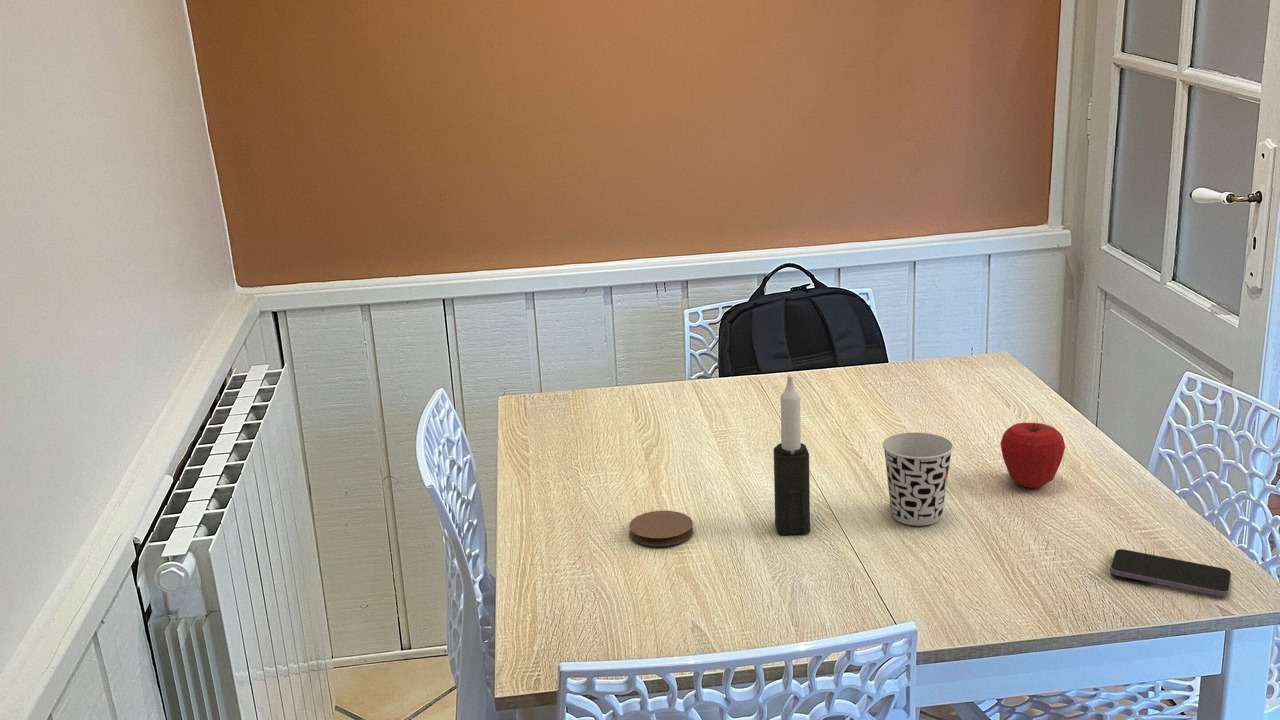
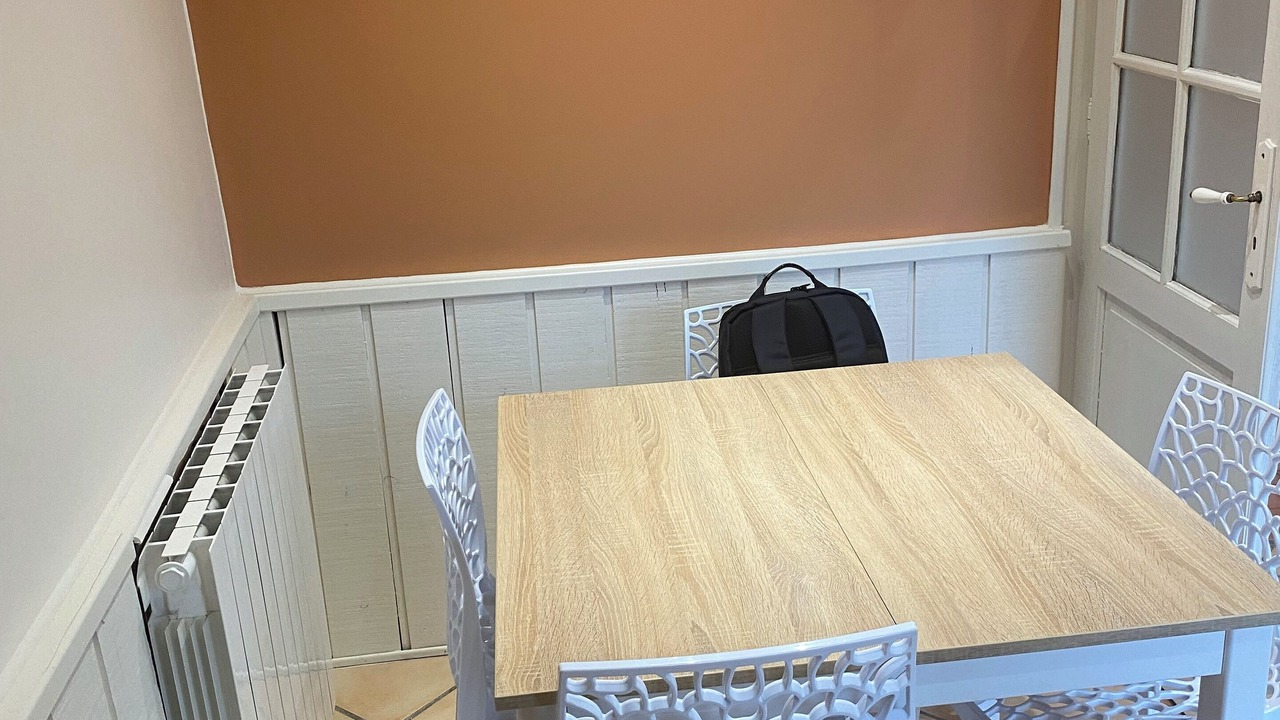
- coaster [628,510,694,547]
- smartphone [1109,548,1232,597]
- apple [999,422,1066,489]
- candle [773,374,811,536]
- cup [881,431,955,527]
